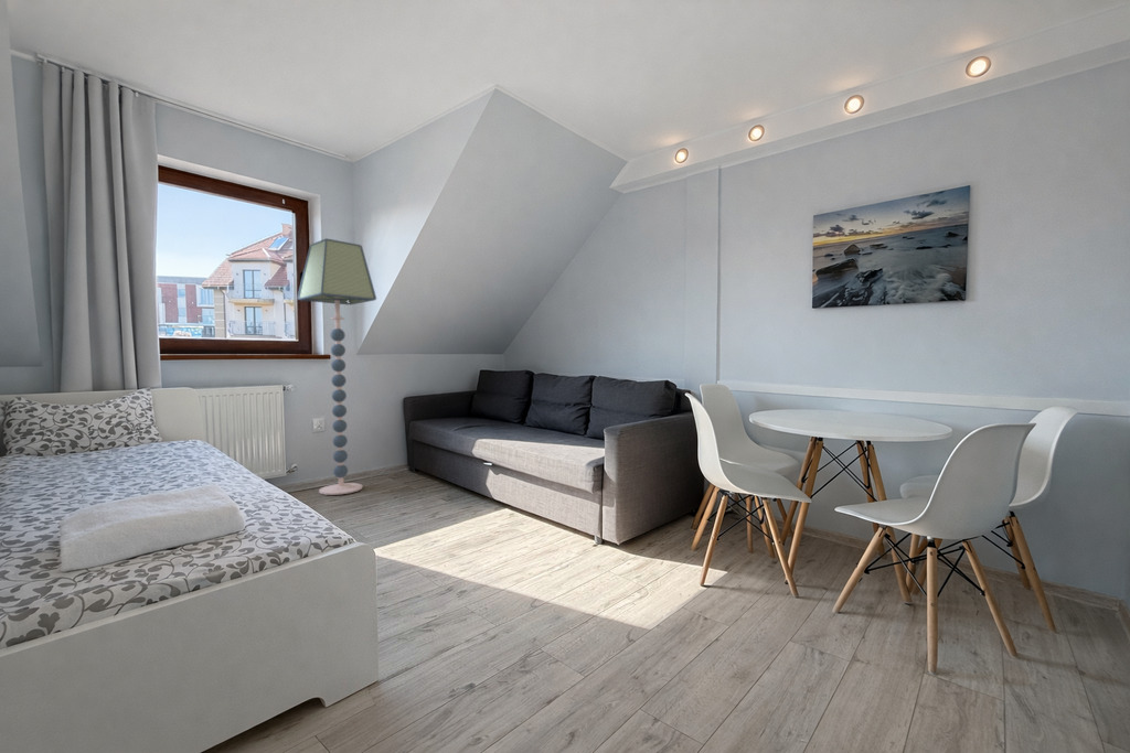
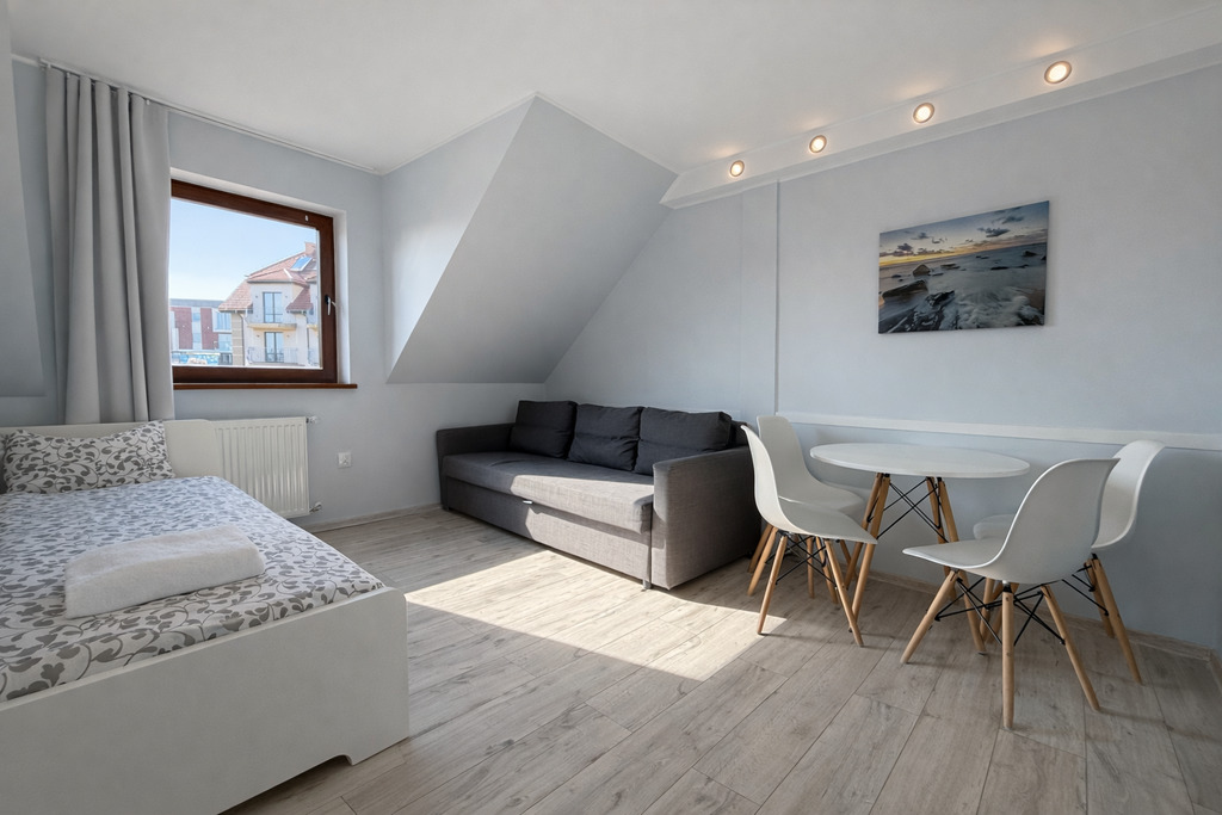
- floor lamp [296,237,377,496]
